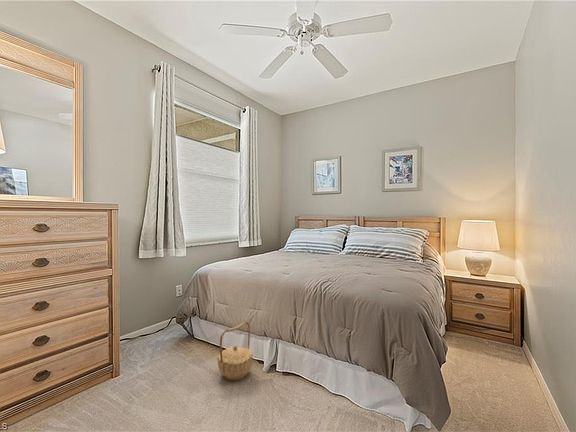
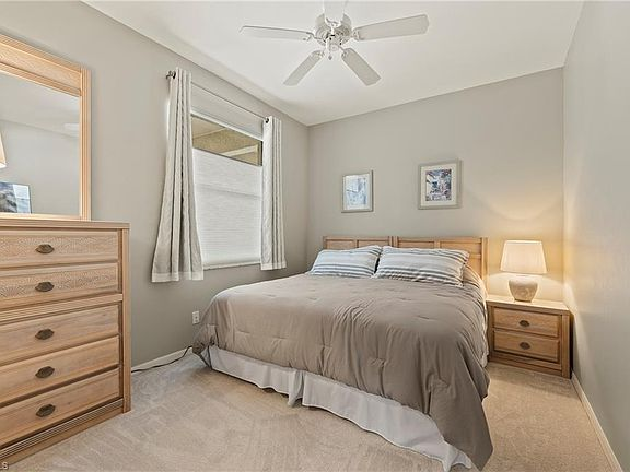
- basket [217,321,254,381]
